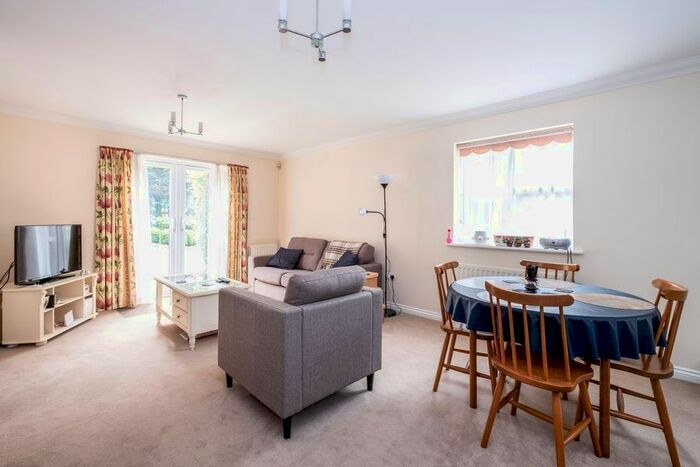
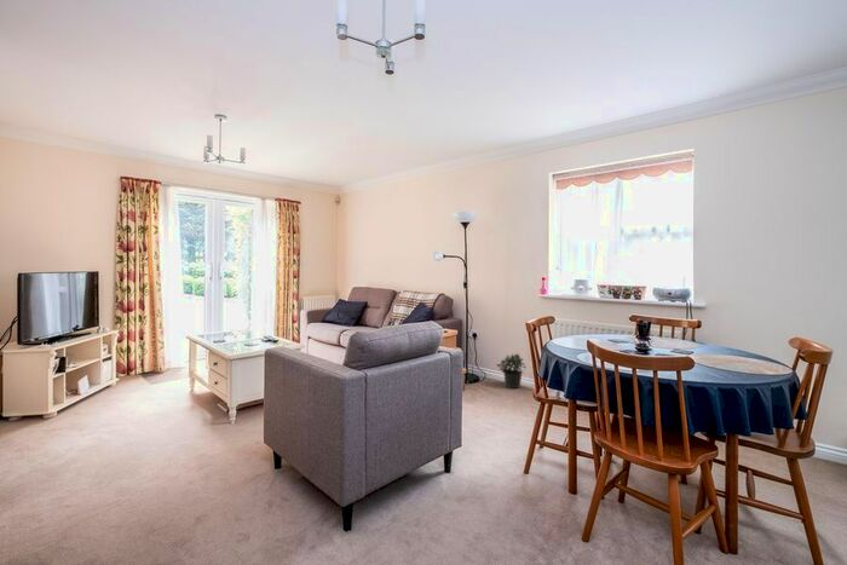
+ potted plant [495,353,528,390]
